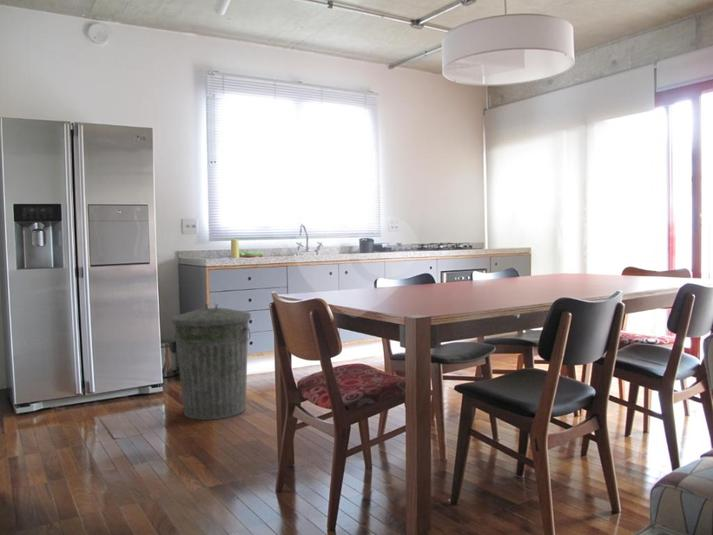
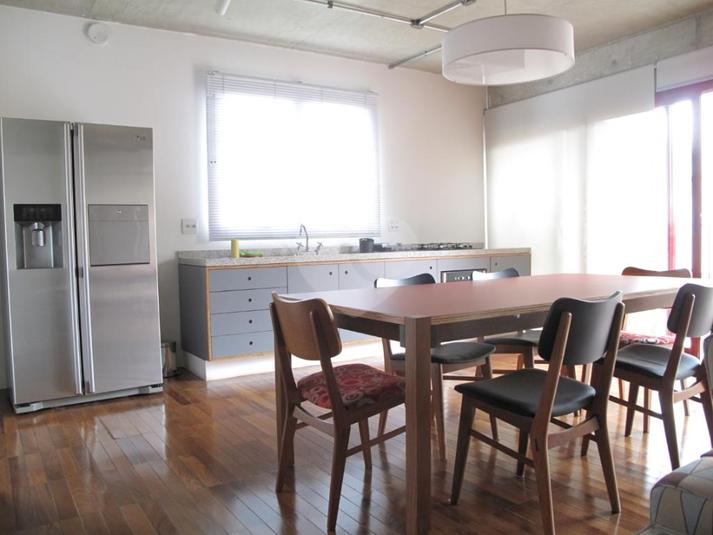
- trash can [171,303,252,421]
